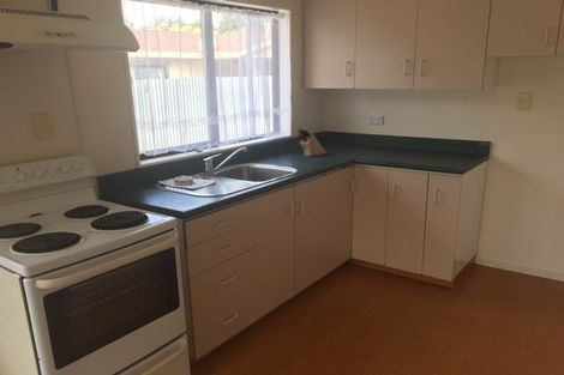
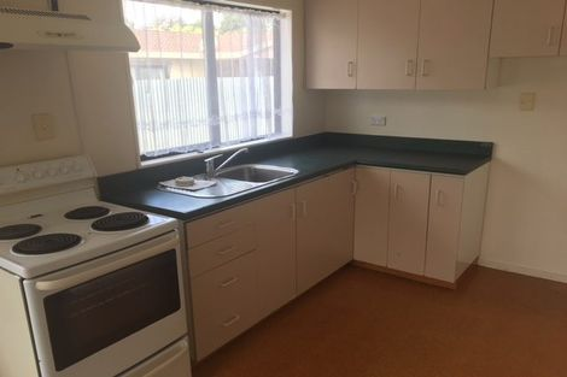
- knife block [298,127,326,157]
